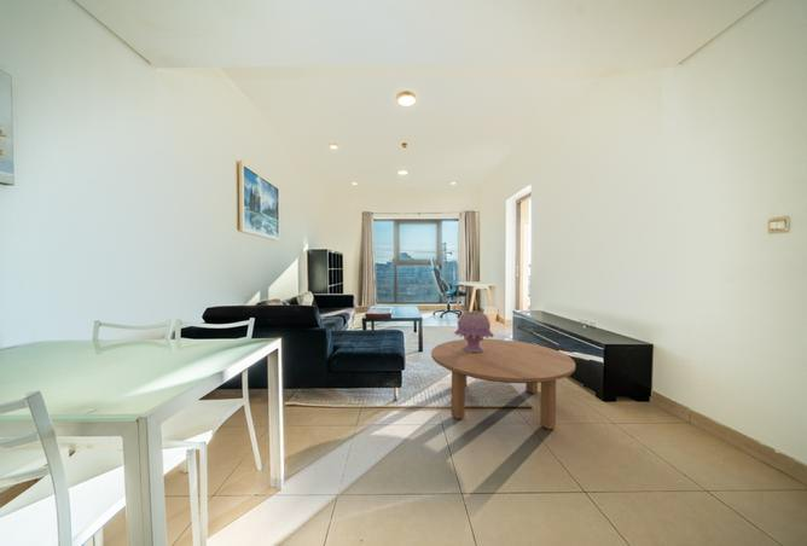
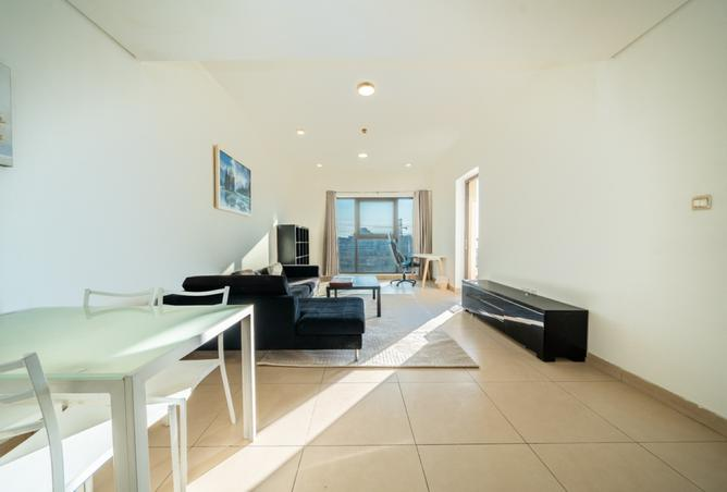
- decorative vase [453,309,495,352]
- coffee table [430,338,576,430]
